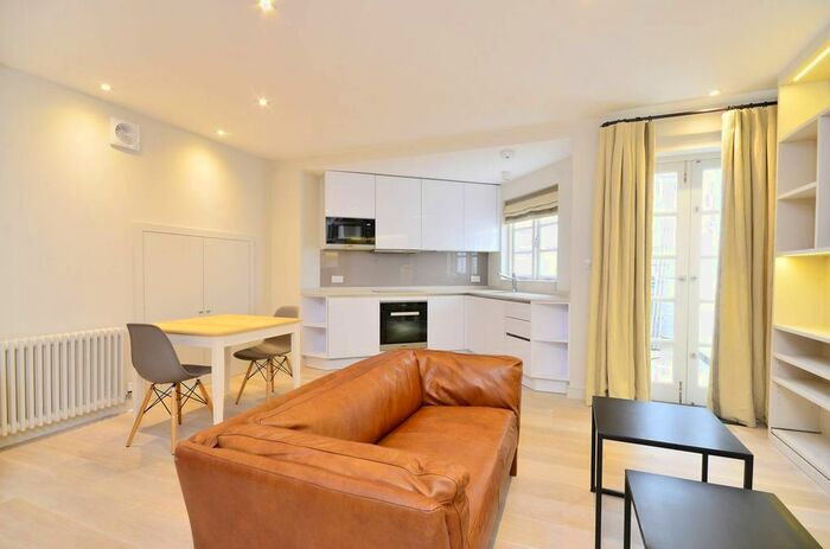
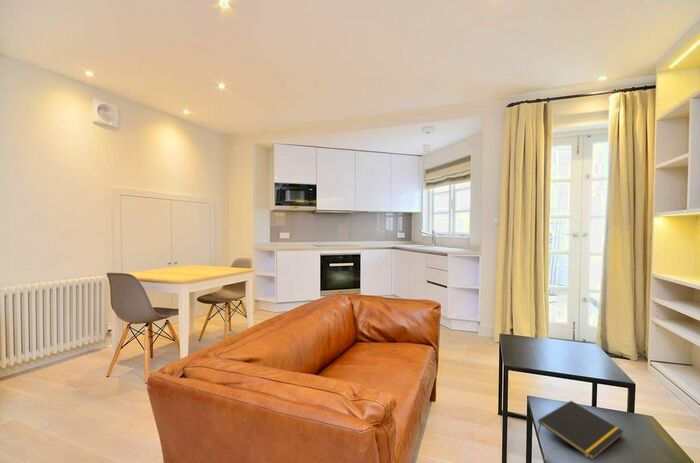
+ notepad [537,400,625,461]
